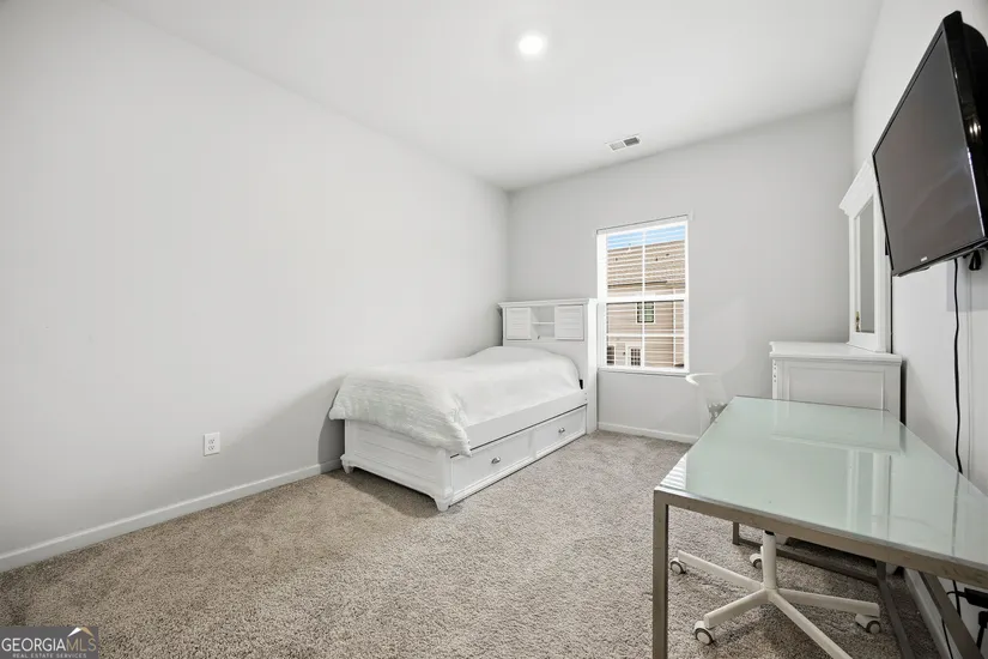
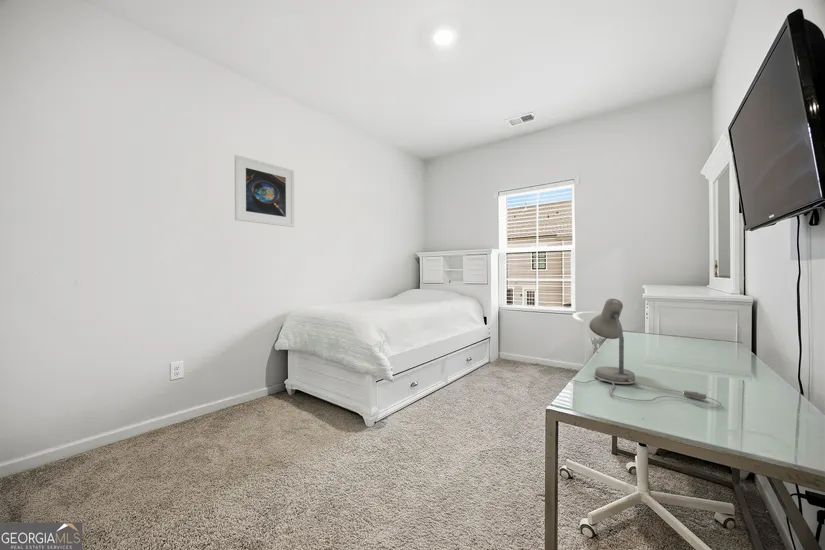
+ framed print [234,154,295,228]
+ desk lamp [556,297,723,409]
